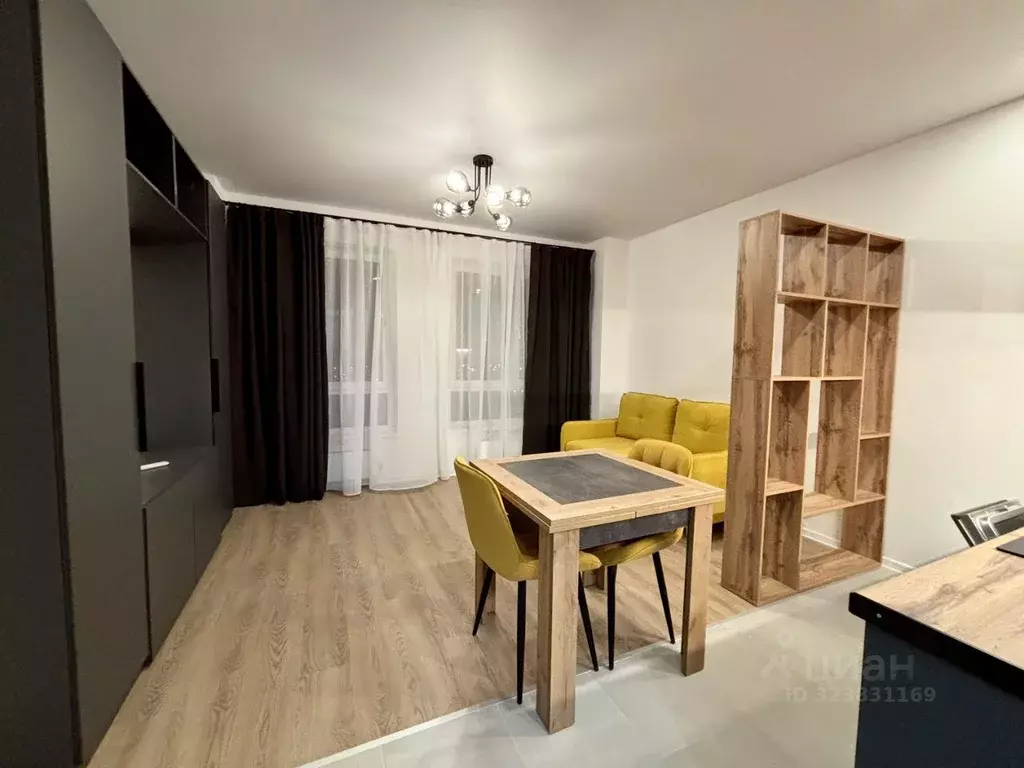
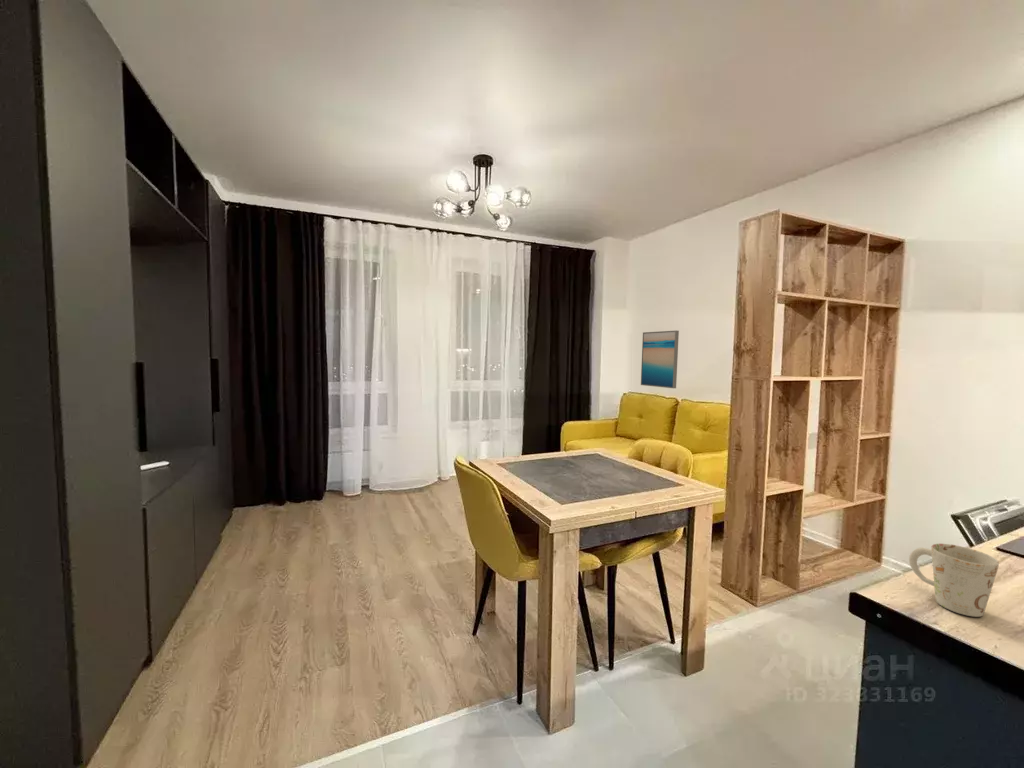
+ wall art [640,330,680,389]
+ mug [908,543,1000,618]
